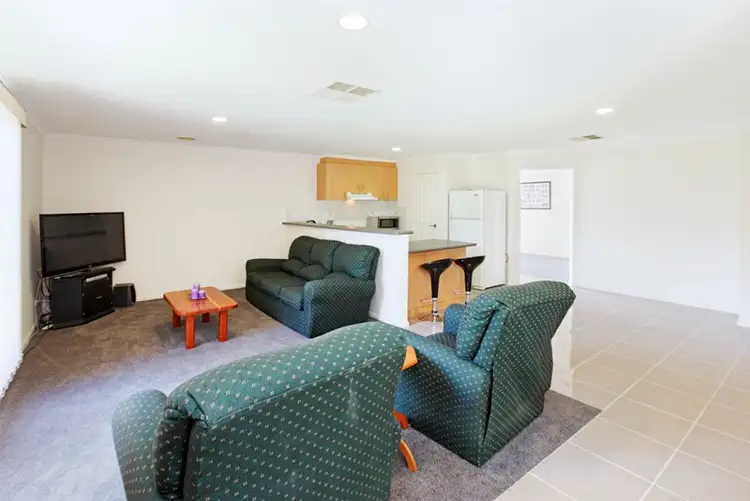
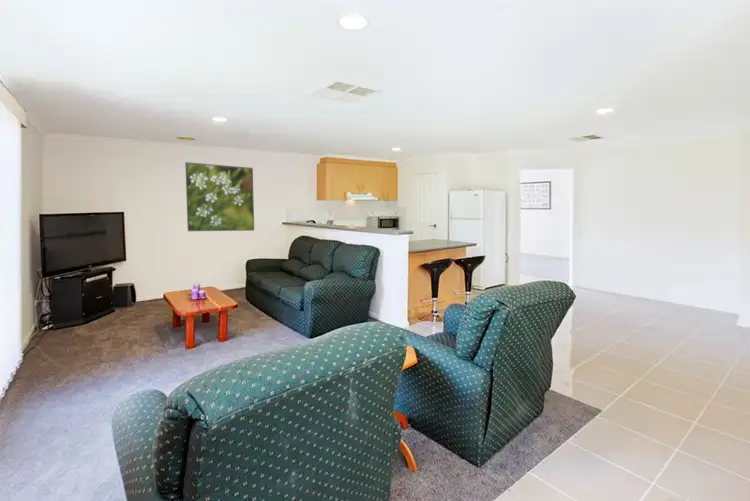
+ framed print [184,161,255,232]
